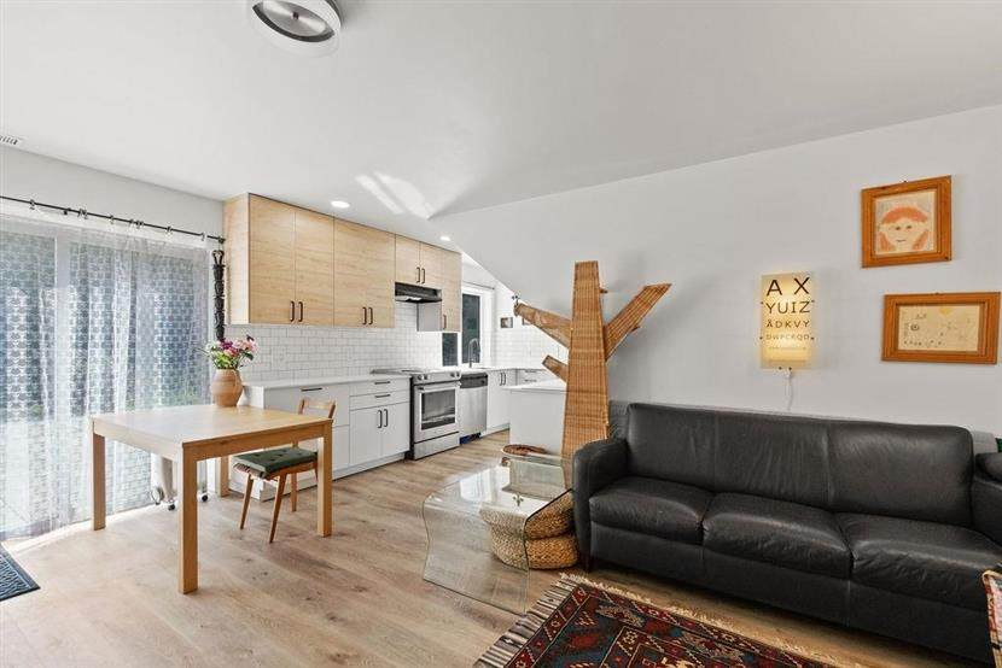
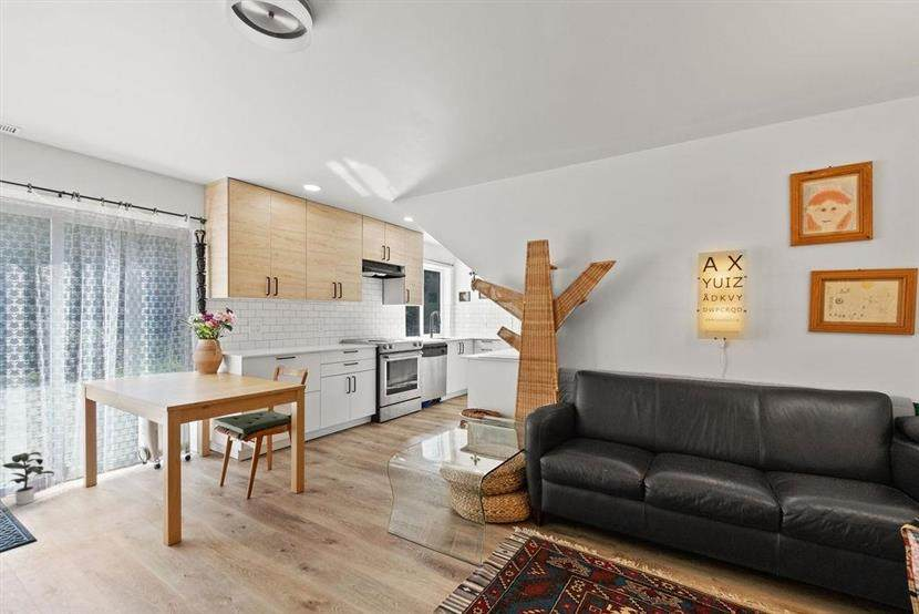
+ potted plant [2,451,55,506]
